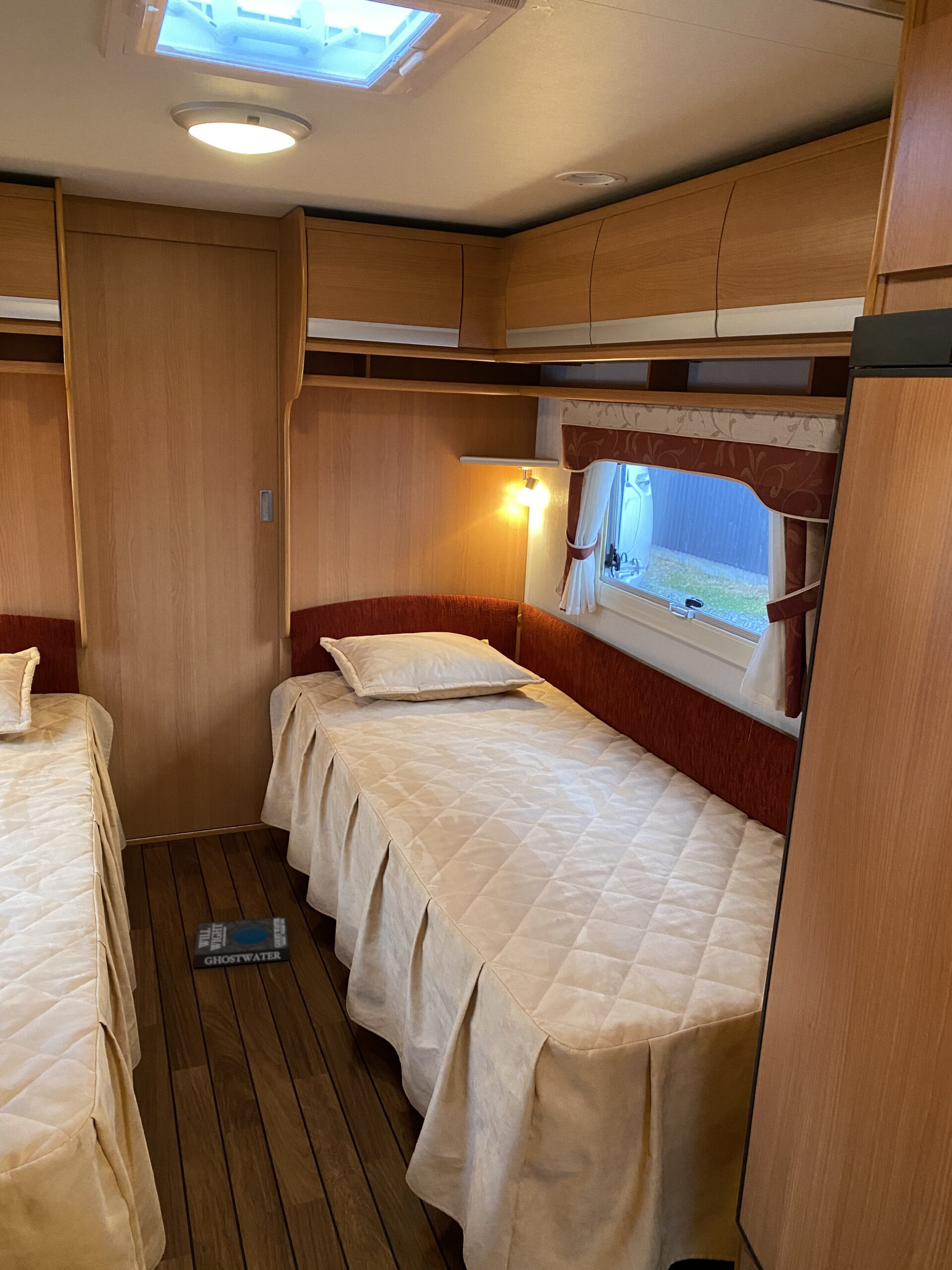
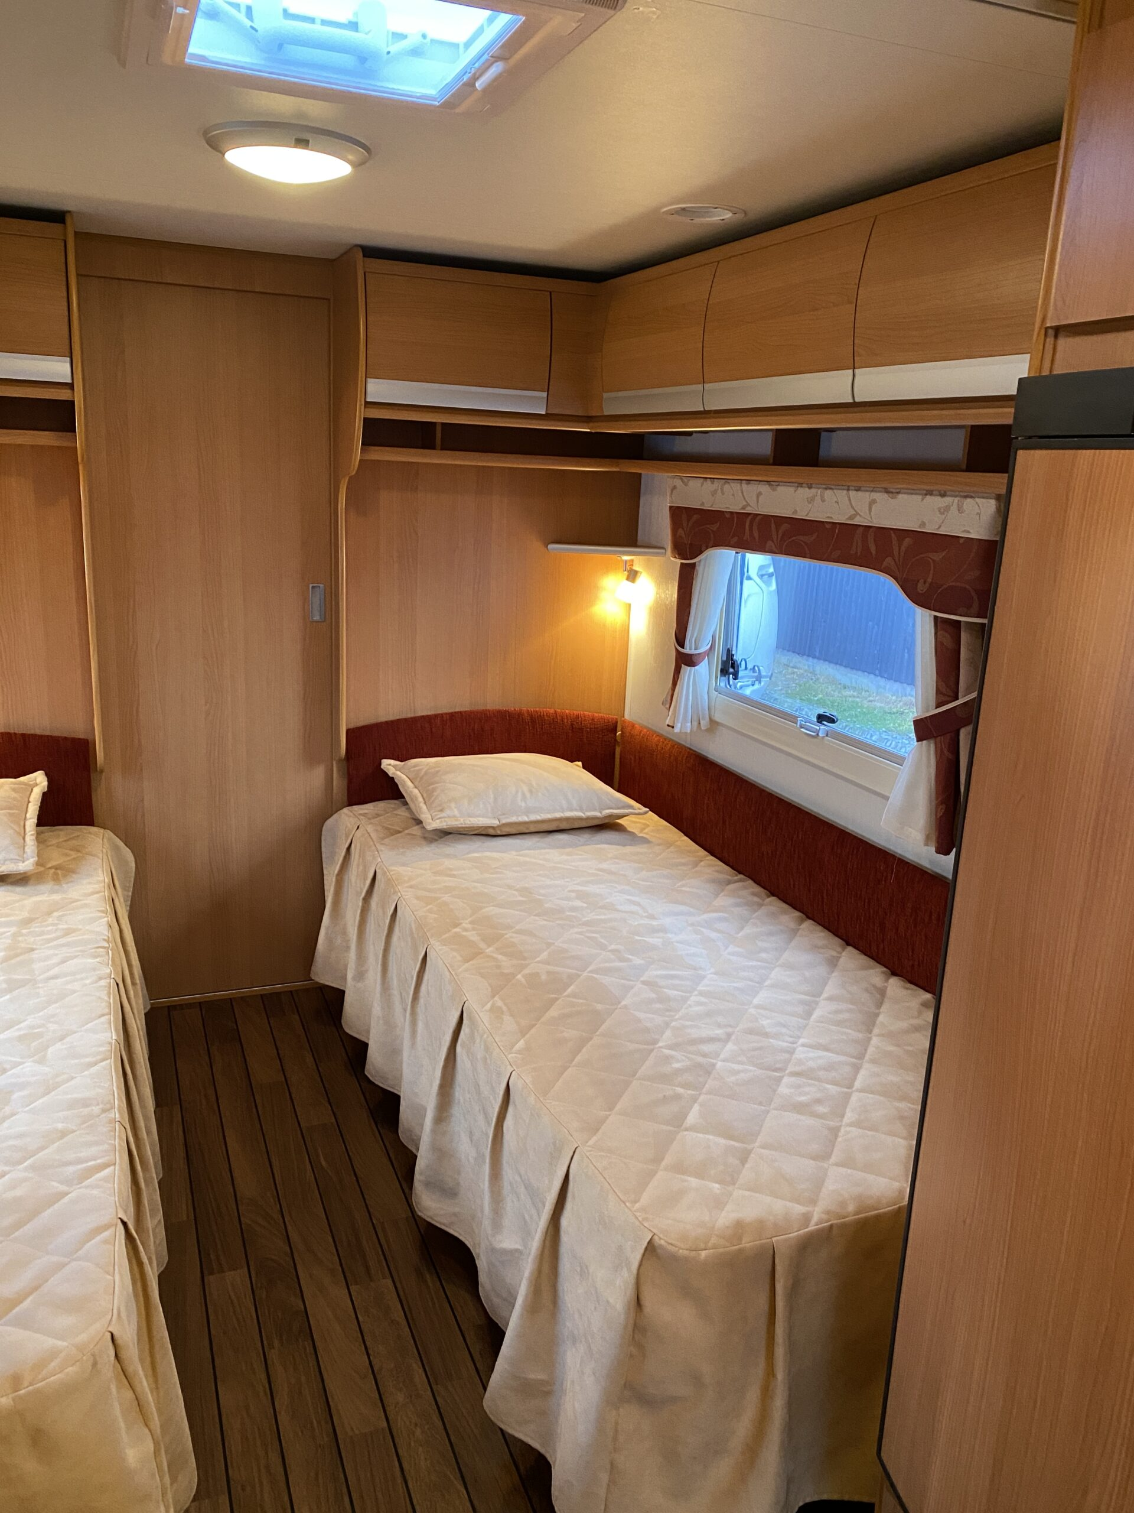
- book [193,916,290,968]
